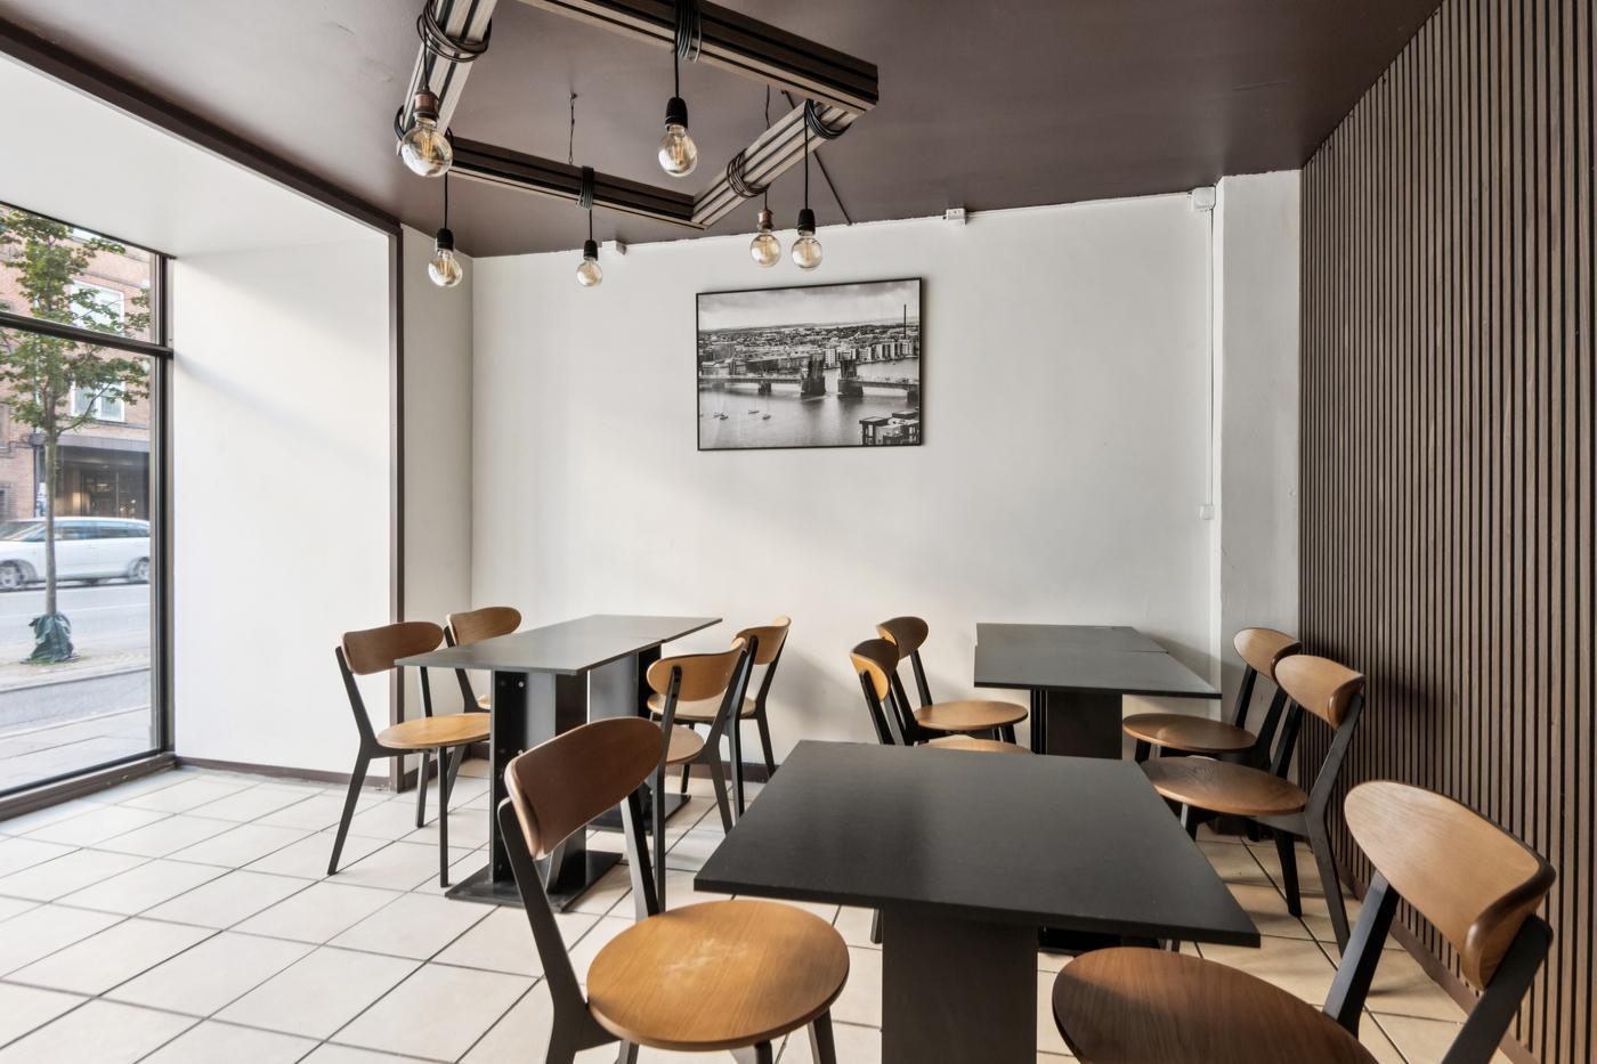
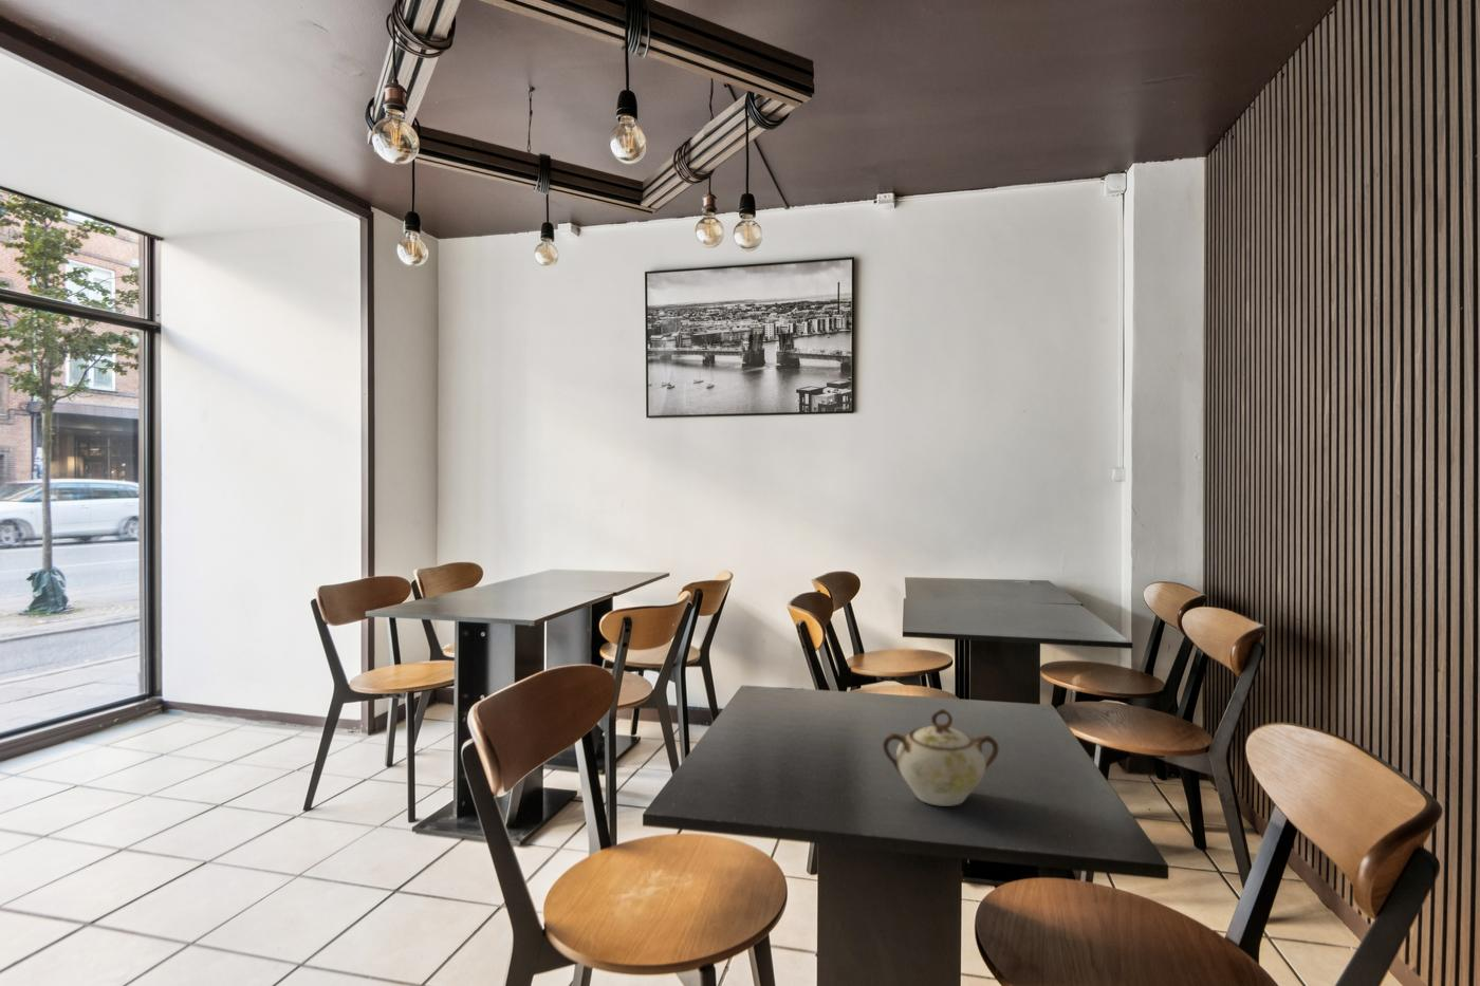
+ sugar bowl [881,708,1000,808]
